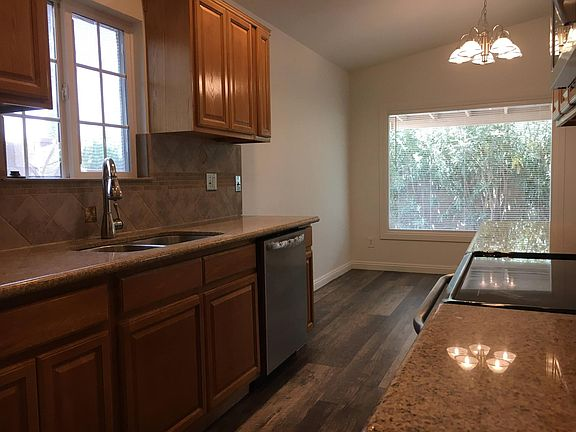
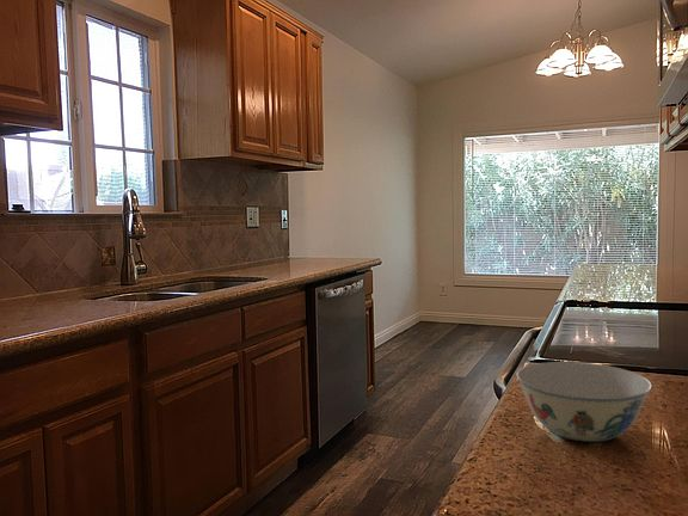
+ chinaware [515,361,652,443]
